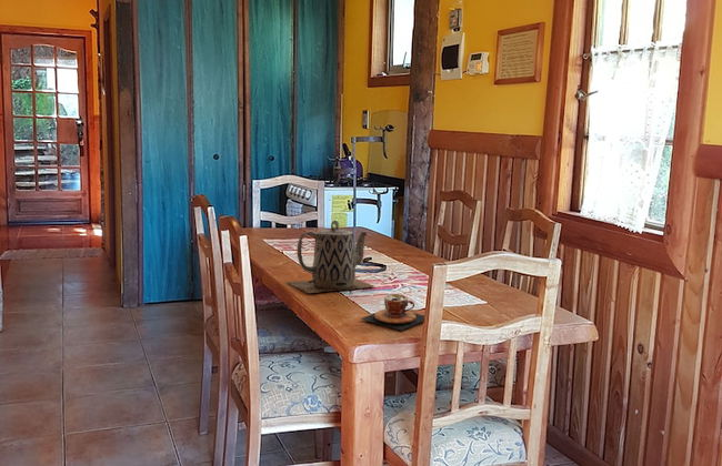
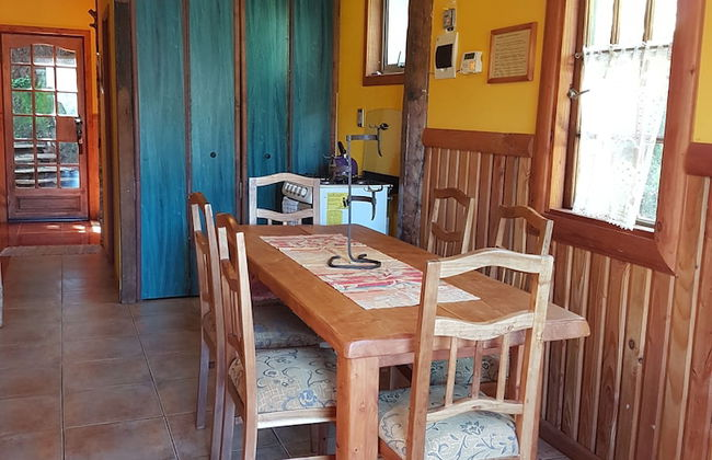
- teapot [285,220,374,294]
- teacup [360,293,425,332]
